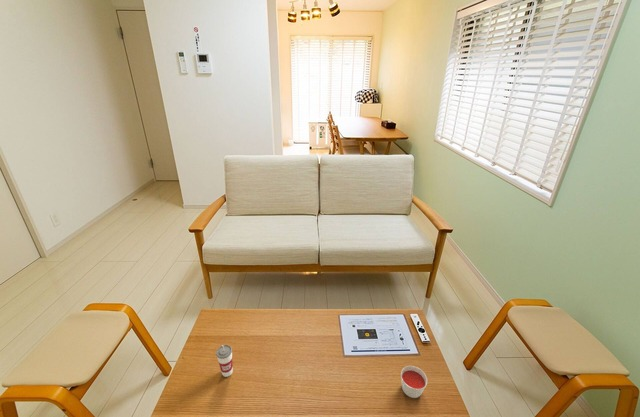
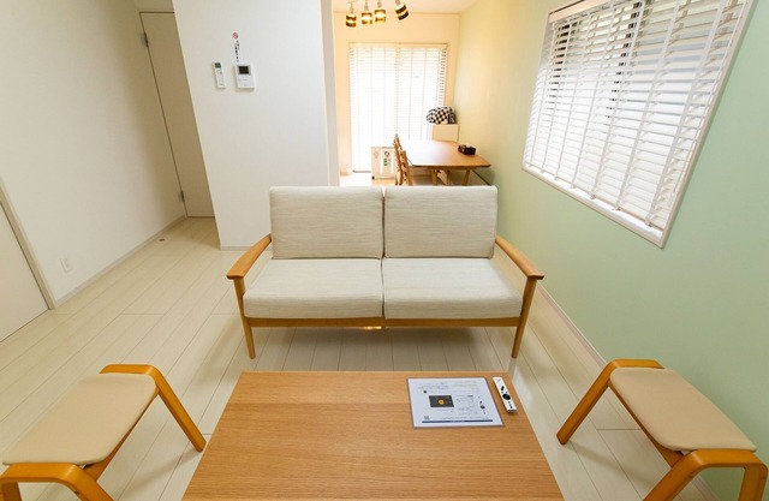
- candle [400,365,428,399]
- cup [215,344,234,378]
